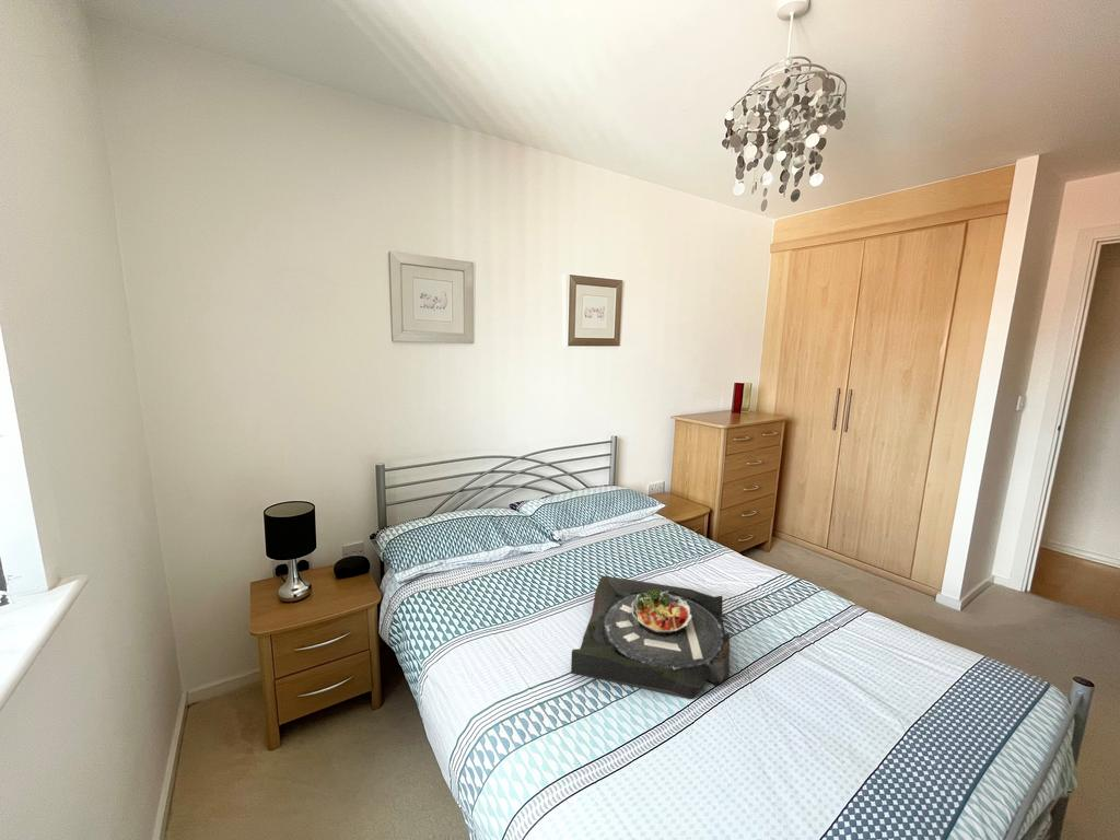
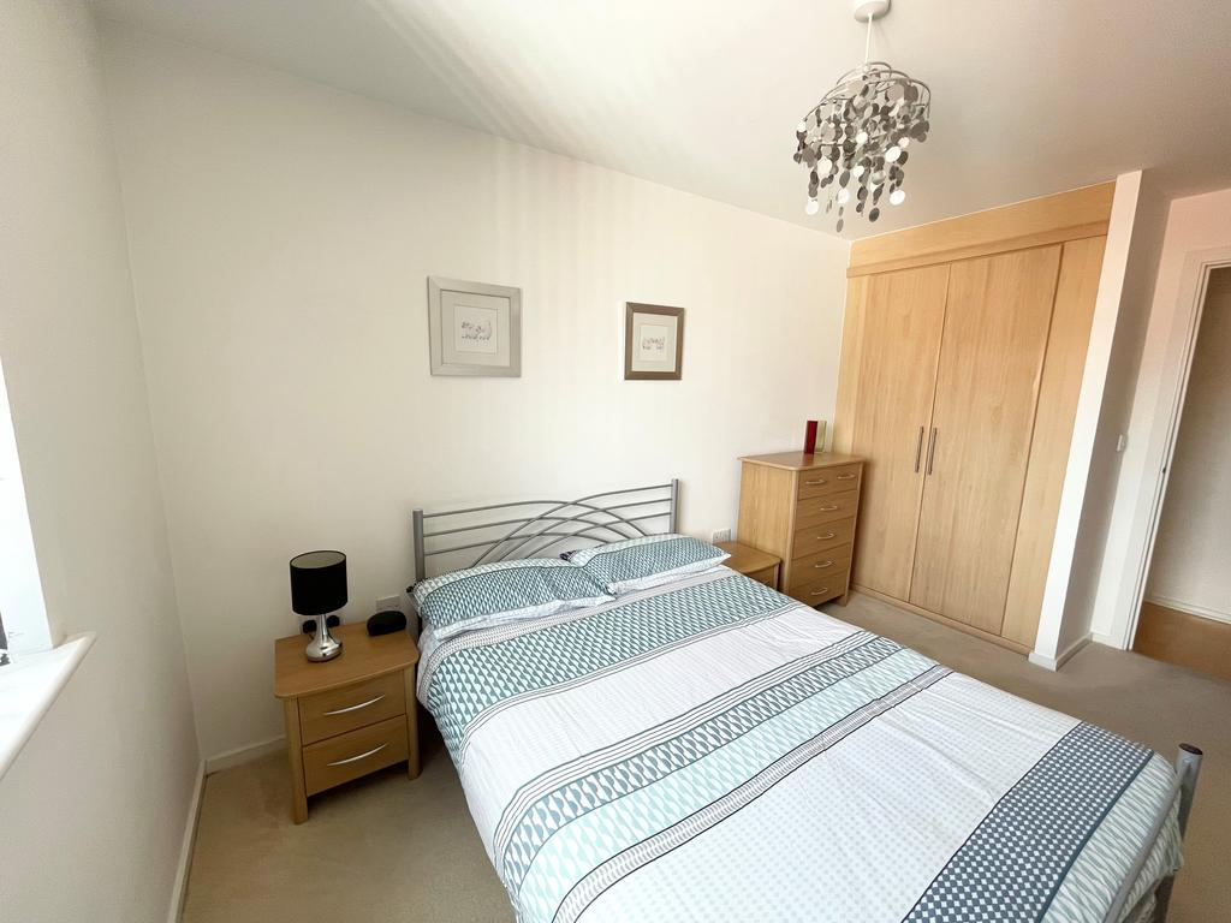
- serving tray [570,574,731,700]
